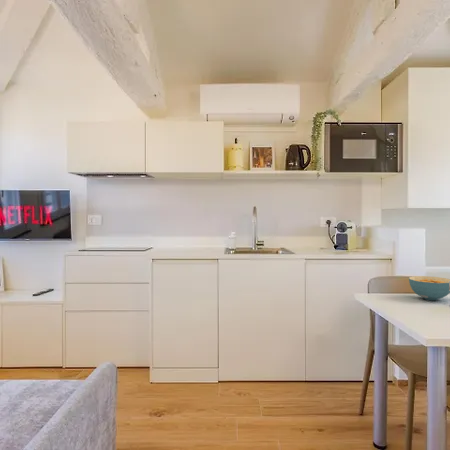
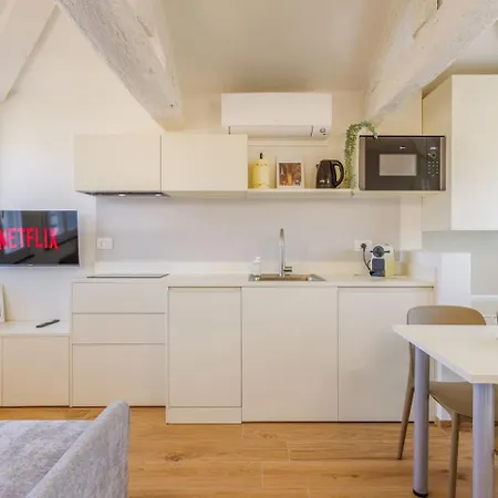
- cereal bowl [408,275,450,301]
